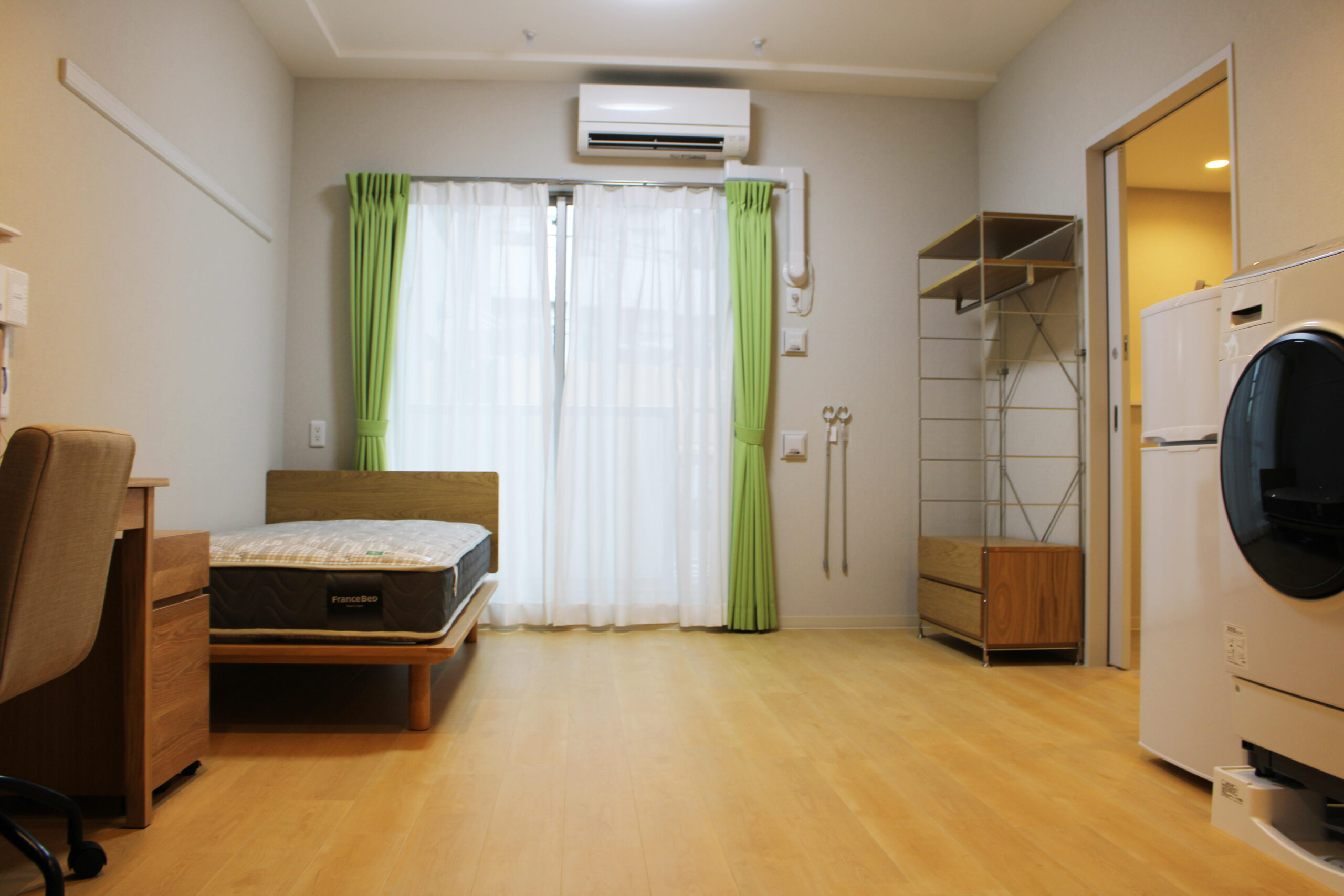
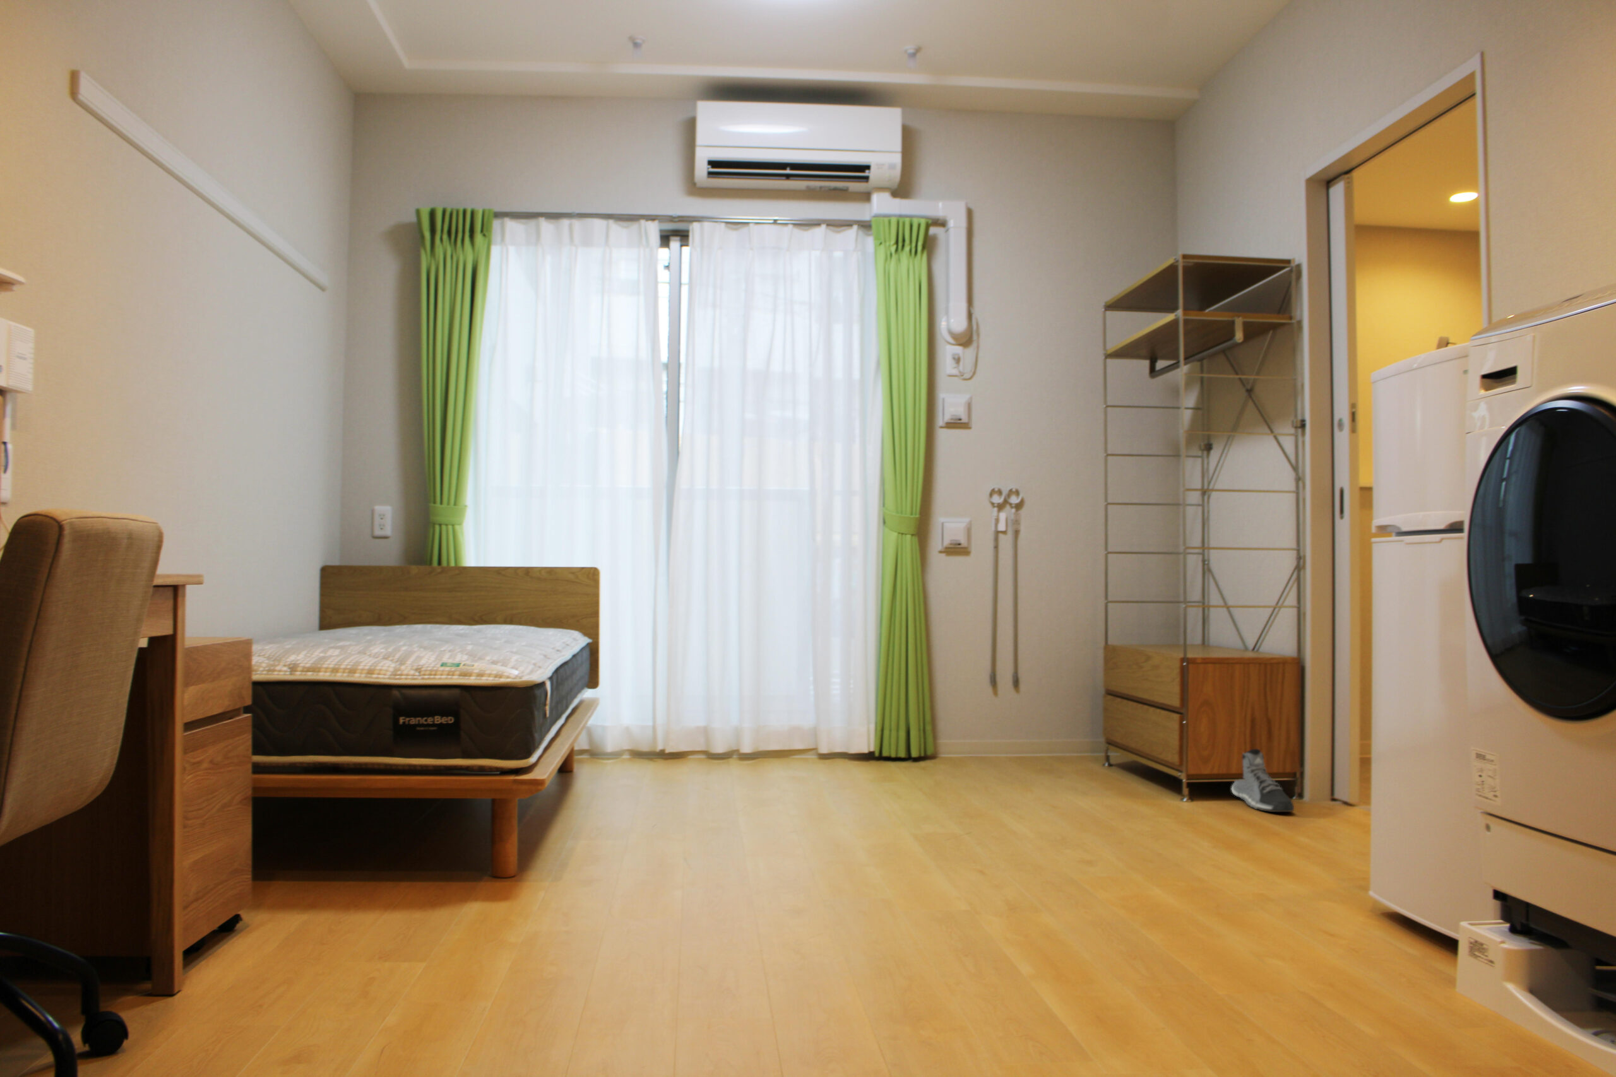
+ sneaker [1231,749,1295,813]
